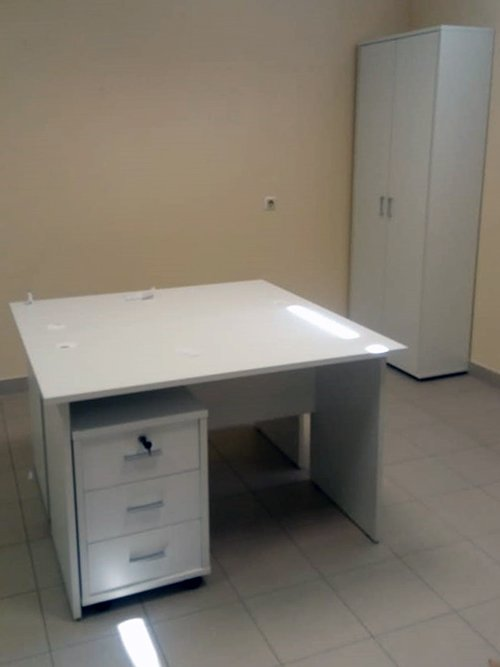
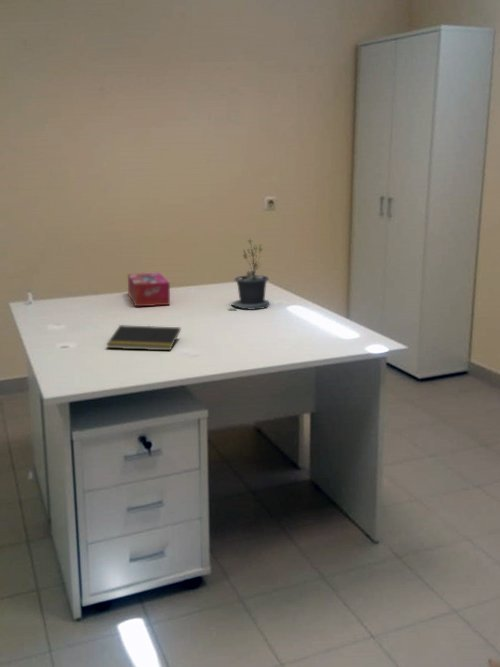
+ potted plant [228,238,270,311]
+ notepad [105,324,182,351]
+ tissue box [127,272,171,307]
